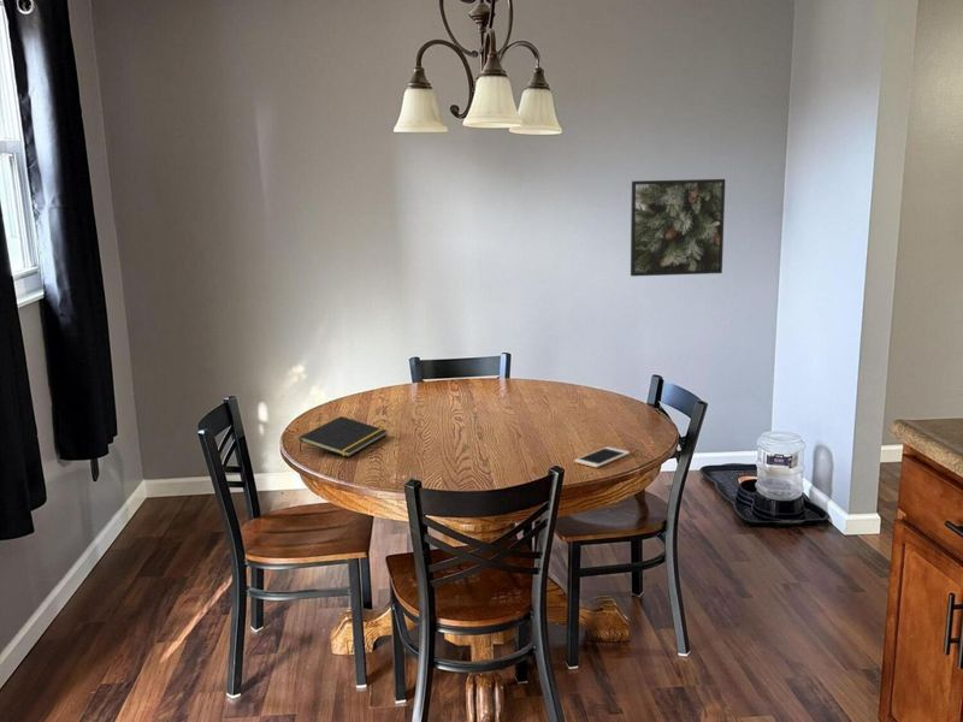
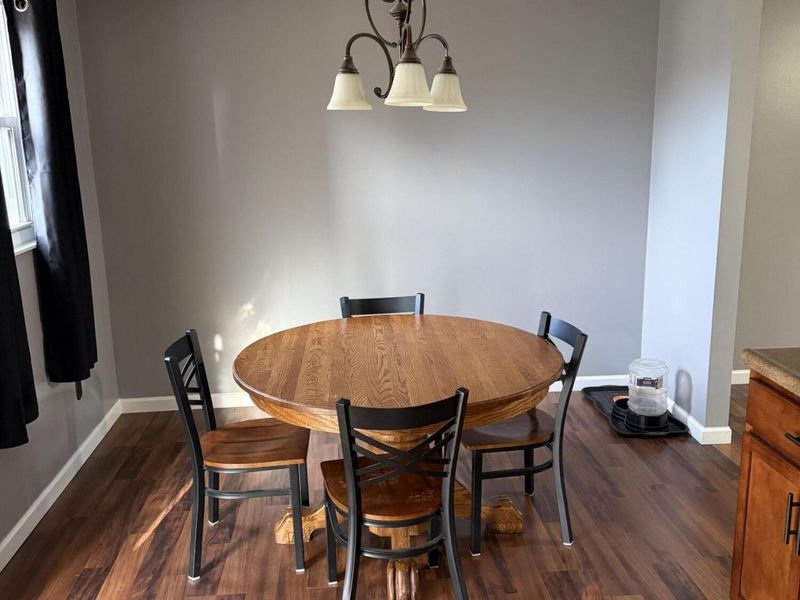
- cell phone [573,445,631,468]
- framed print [630,178,726,277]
- notepad [297,415,388,458]
